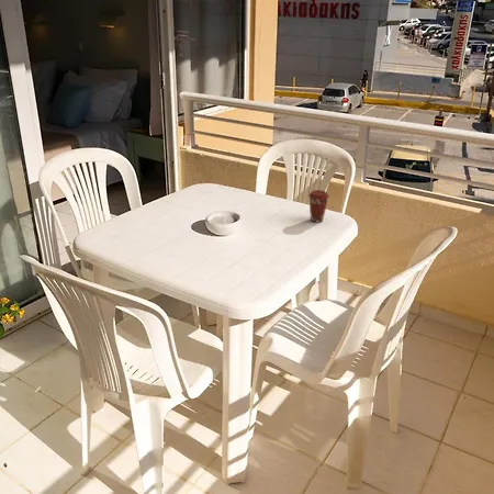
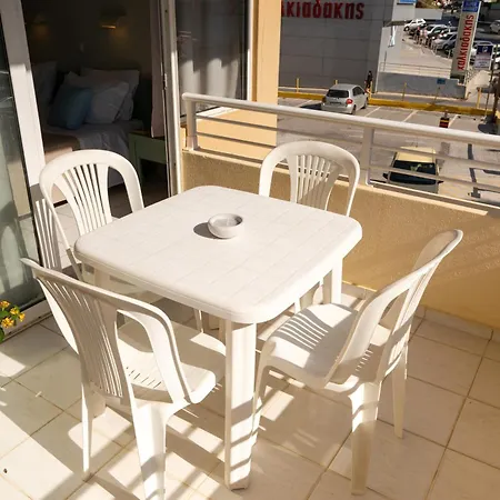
- coffee cup [307,189,330,223]
